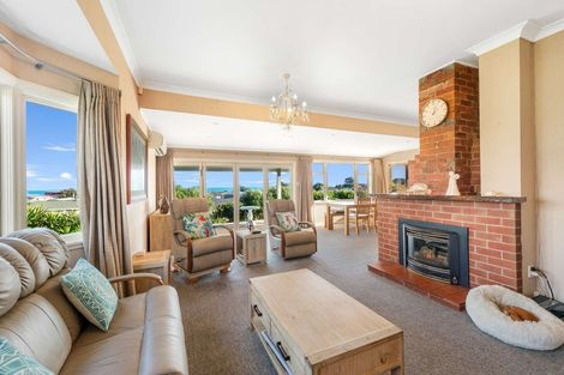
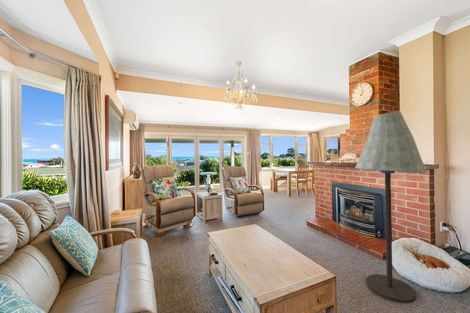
+ floor lamp [354,110,427,304]
